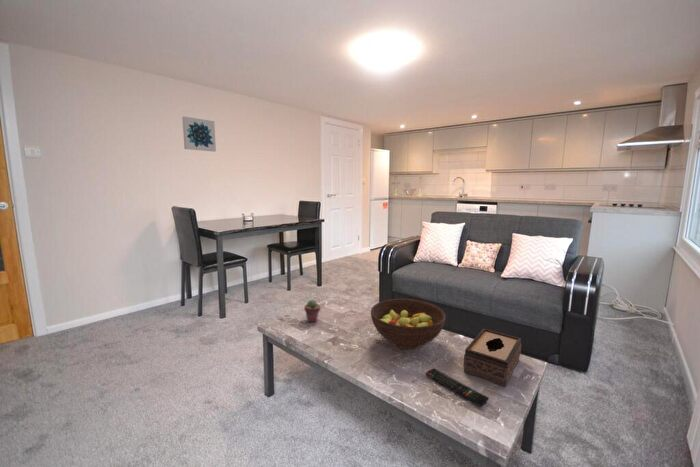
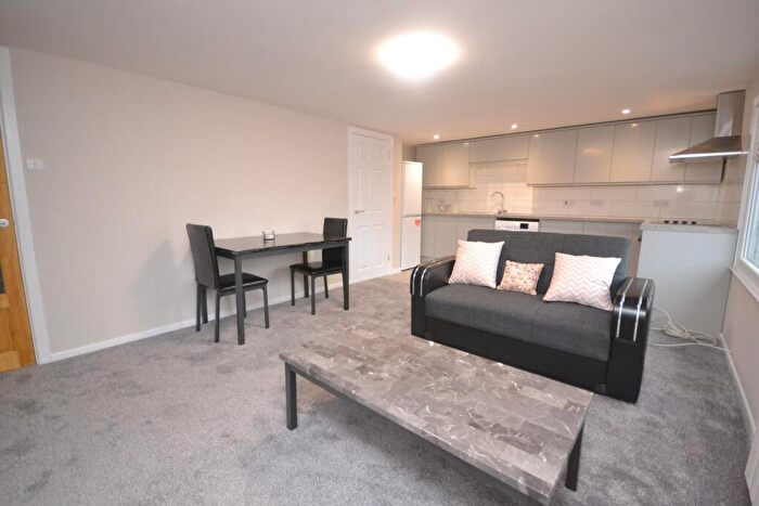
- potted succulent [303,298,322,323]
- wall art [181,116,217,153]
- fruit bowl [370,298,447,350]
- tissue box [462,328,522,388]
- remote control [425,368,489,407]
